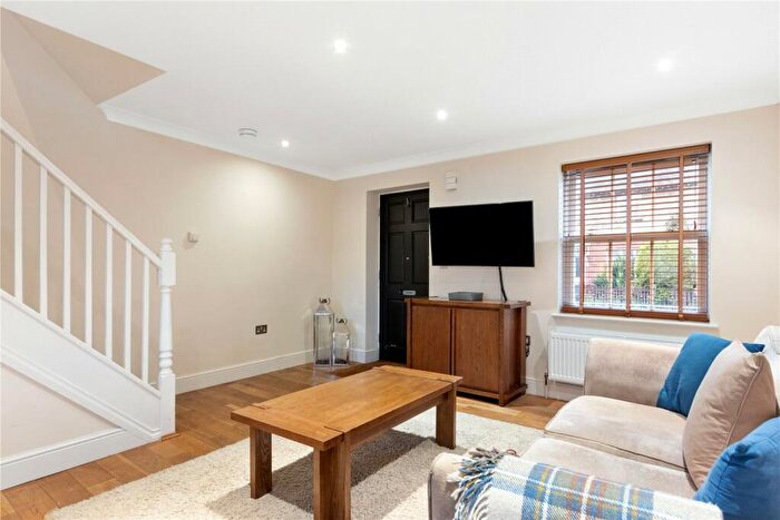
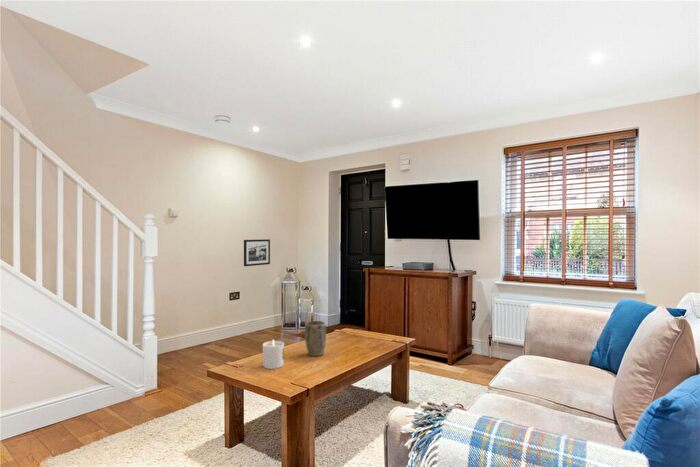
+ candle [262,339,285,370]
+ plant pot [304,320,327,357]
+ picture frame [243,238,271,267]
